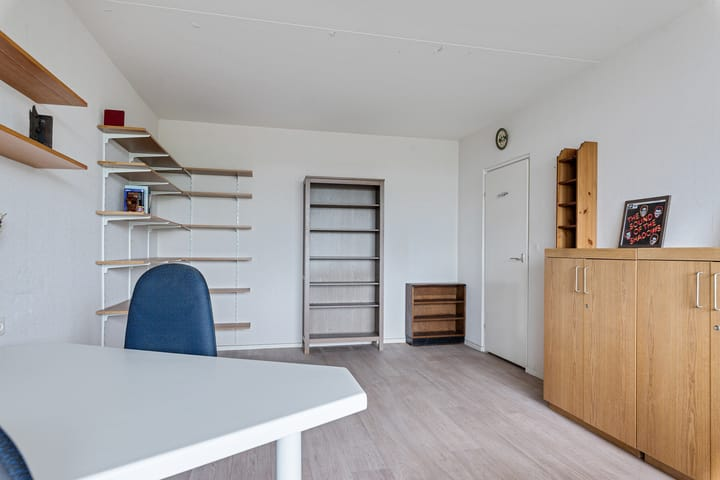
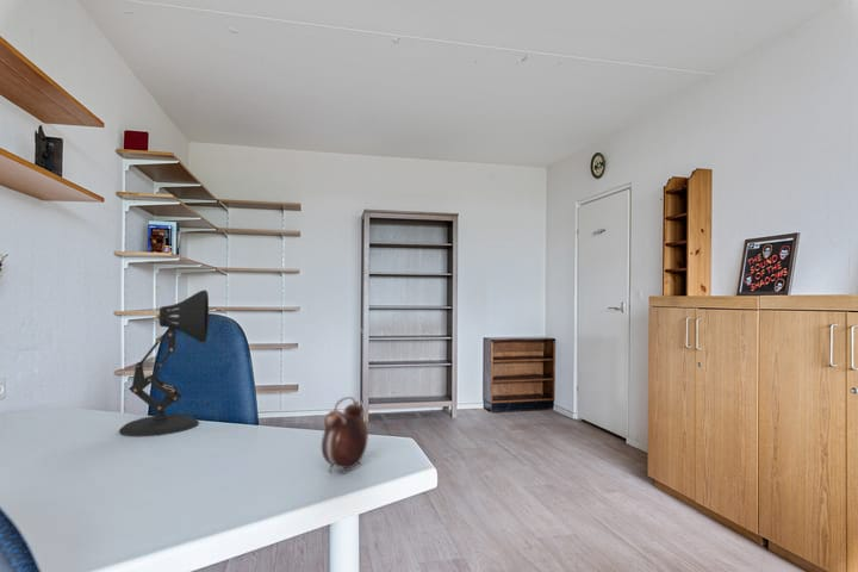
+ desk lamp [118,290,210,437]
+ alarm clock [321,396,369,474]
